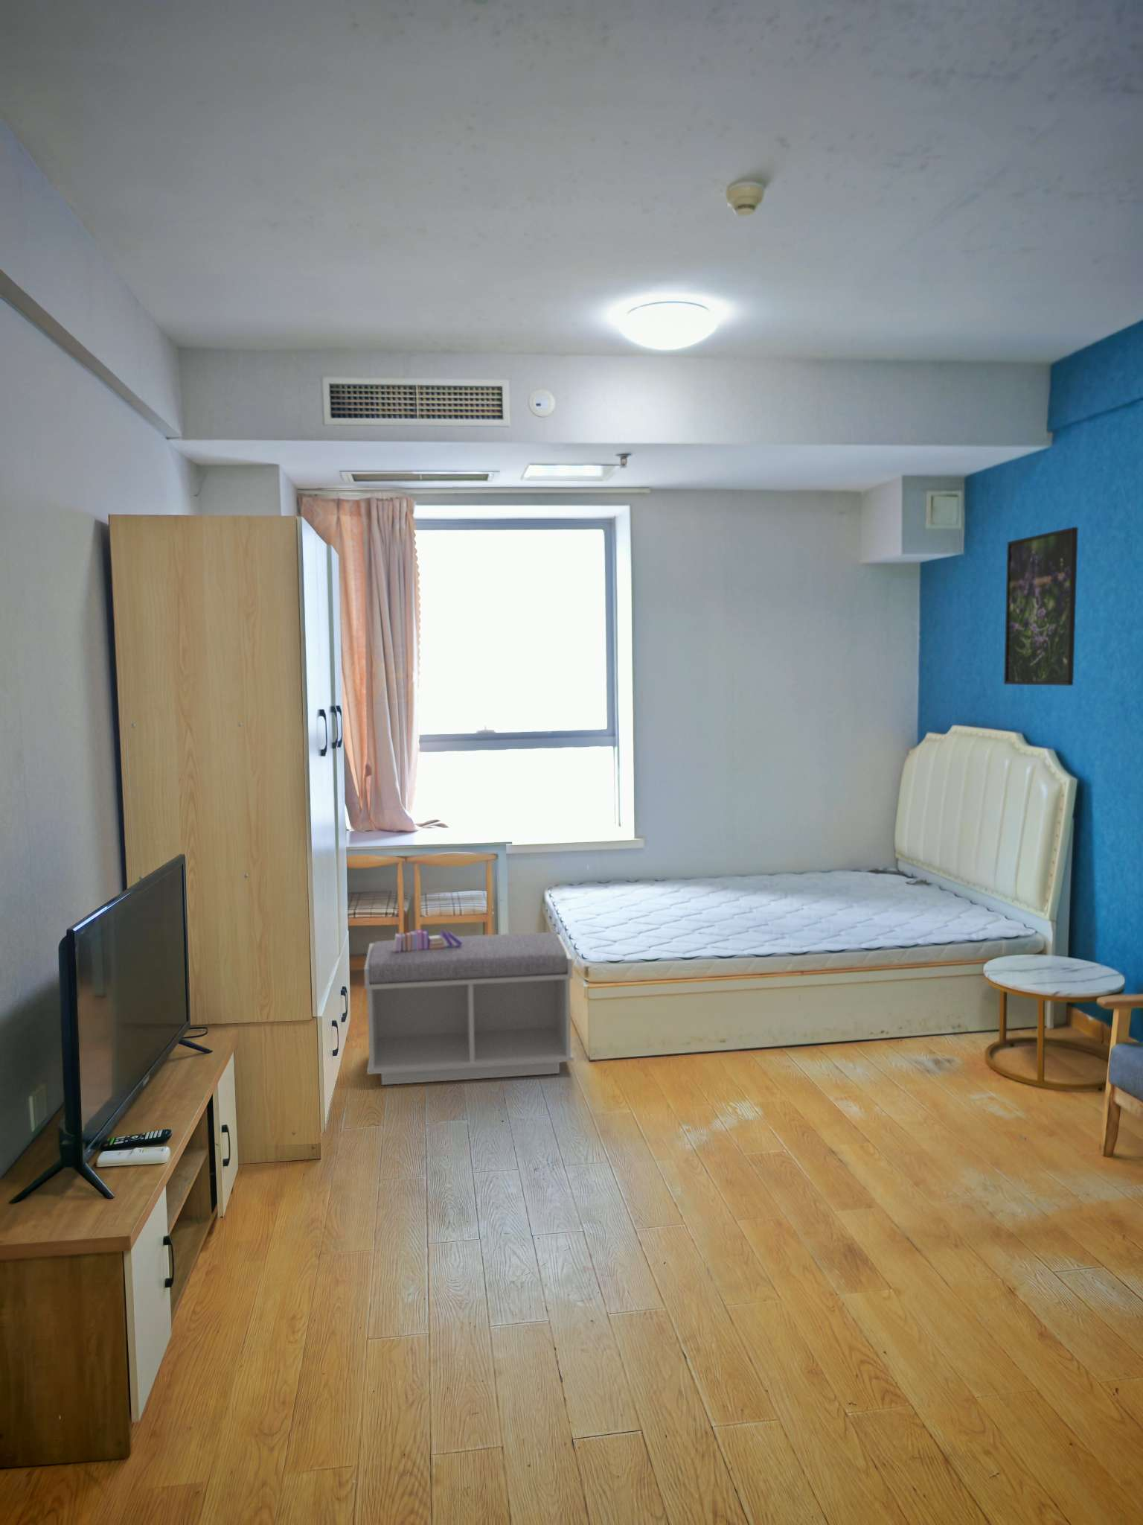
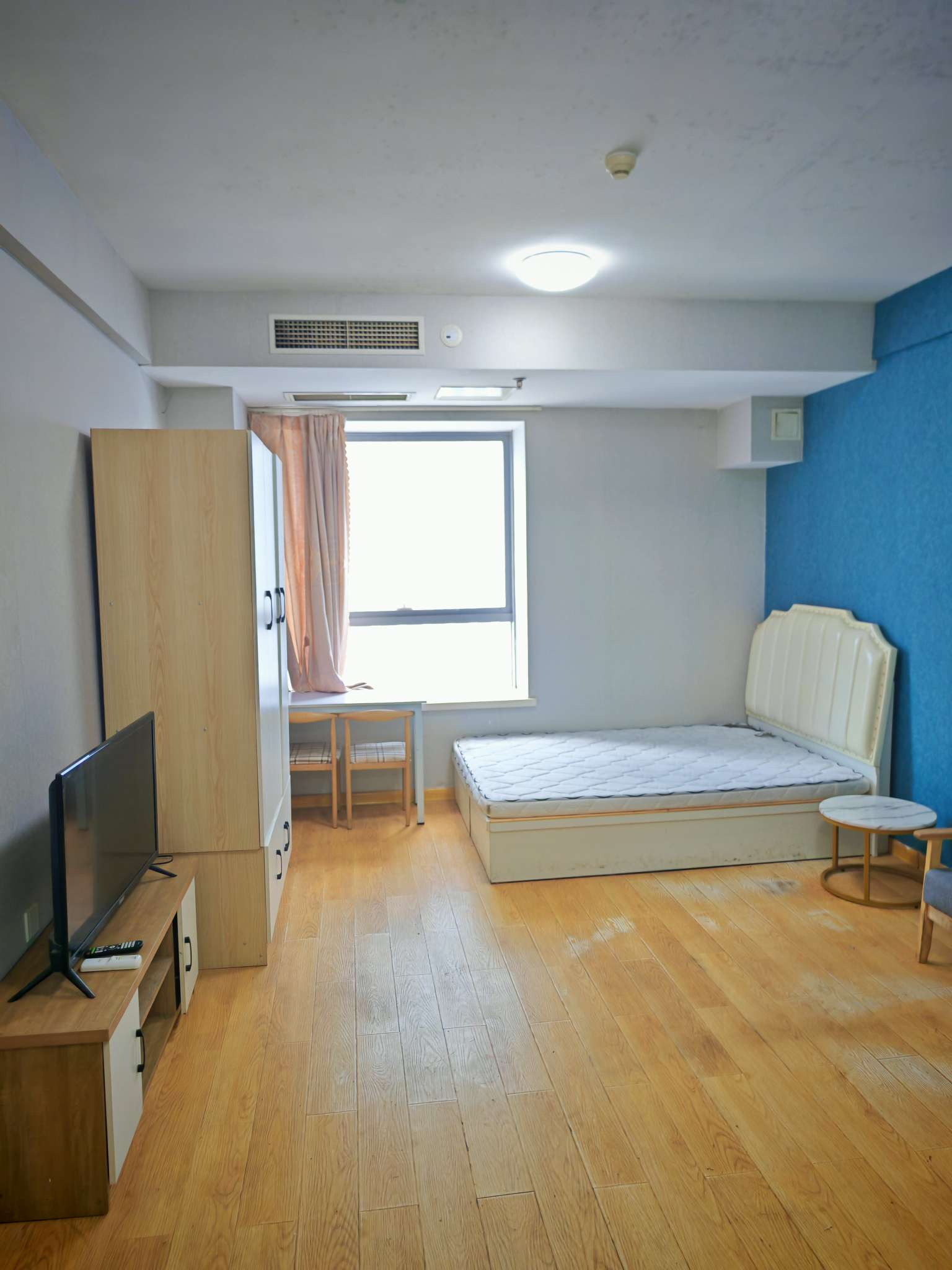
- bench [363,932,574,1086]
- books [393,928,463,952]
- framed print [1003,526,1079,687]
